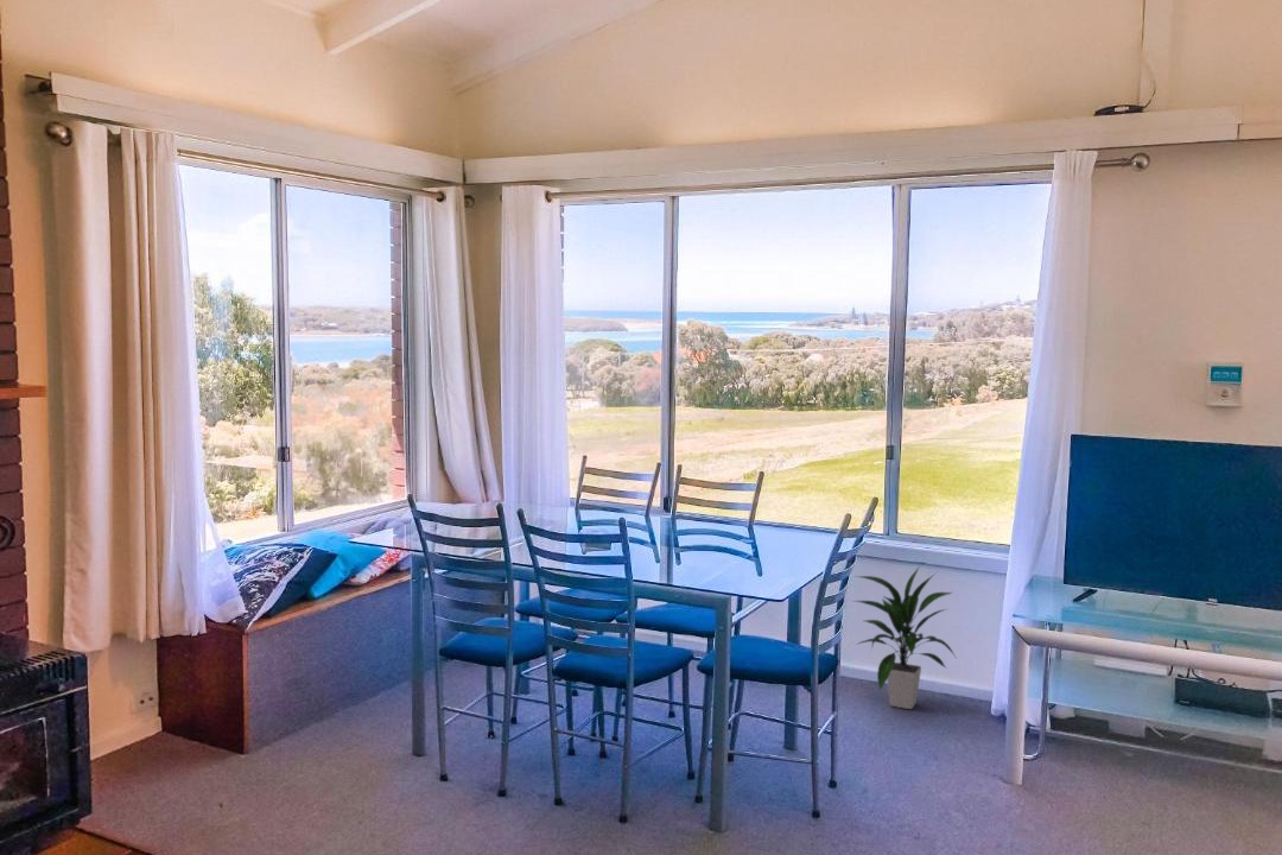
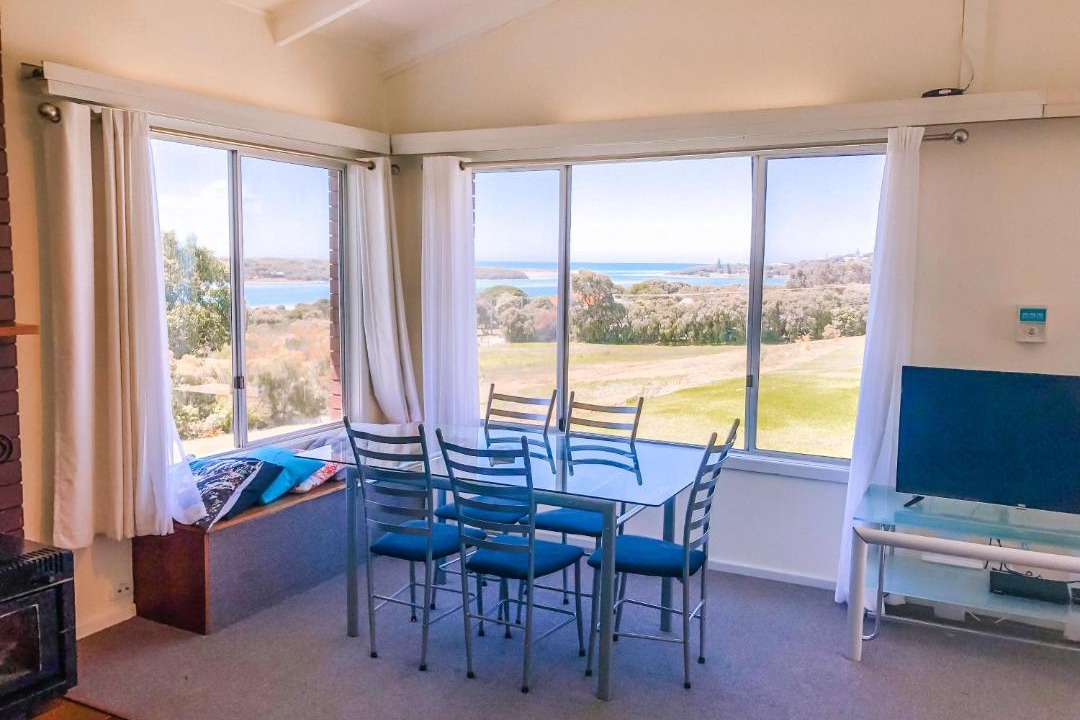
- indoor plant [853,564,957,710]
